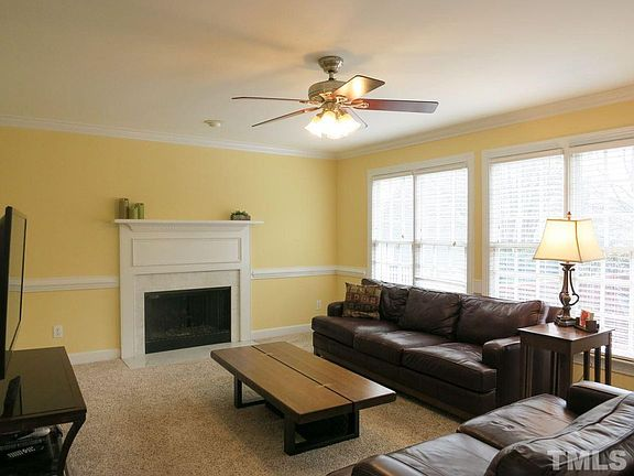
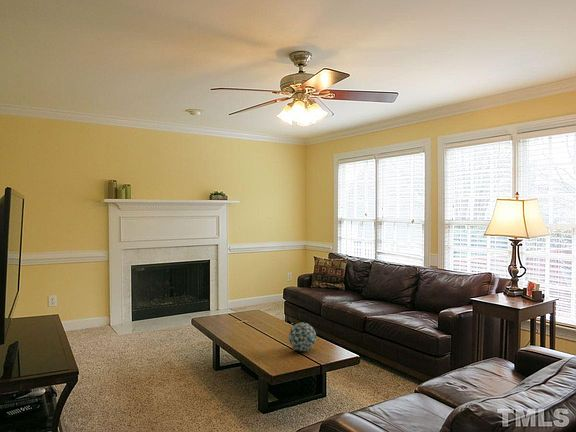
+ decorative ball [288,322,317,352]
